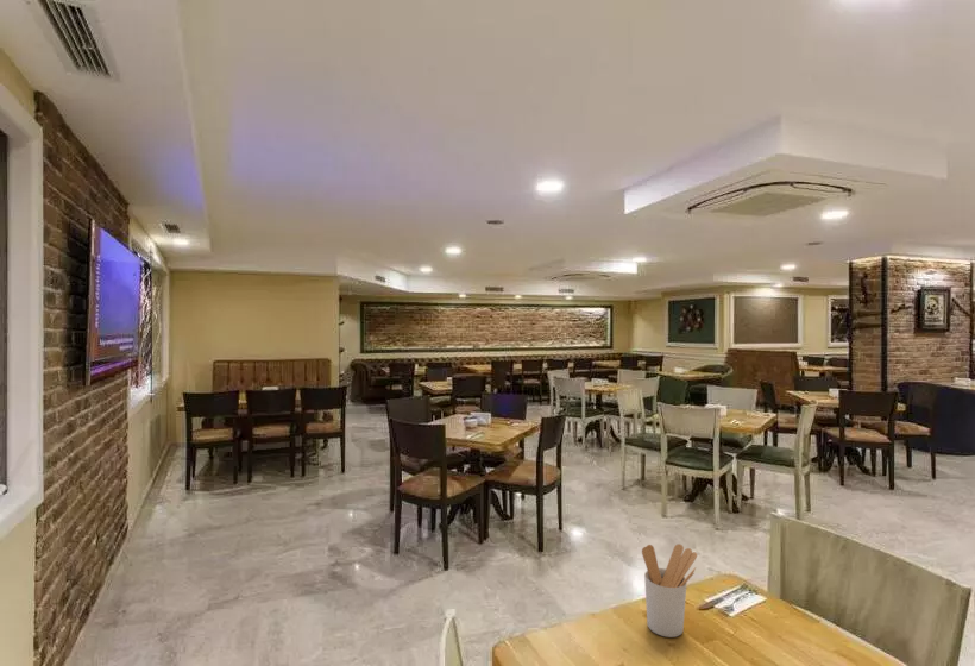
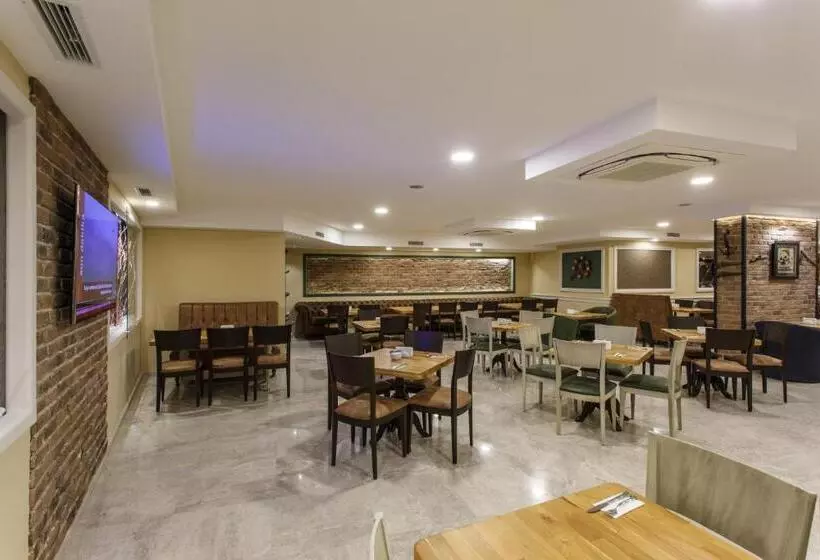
- utensil holder [641,542,698,639]
